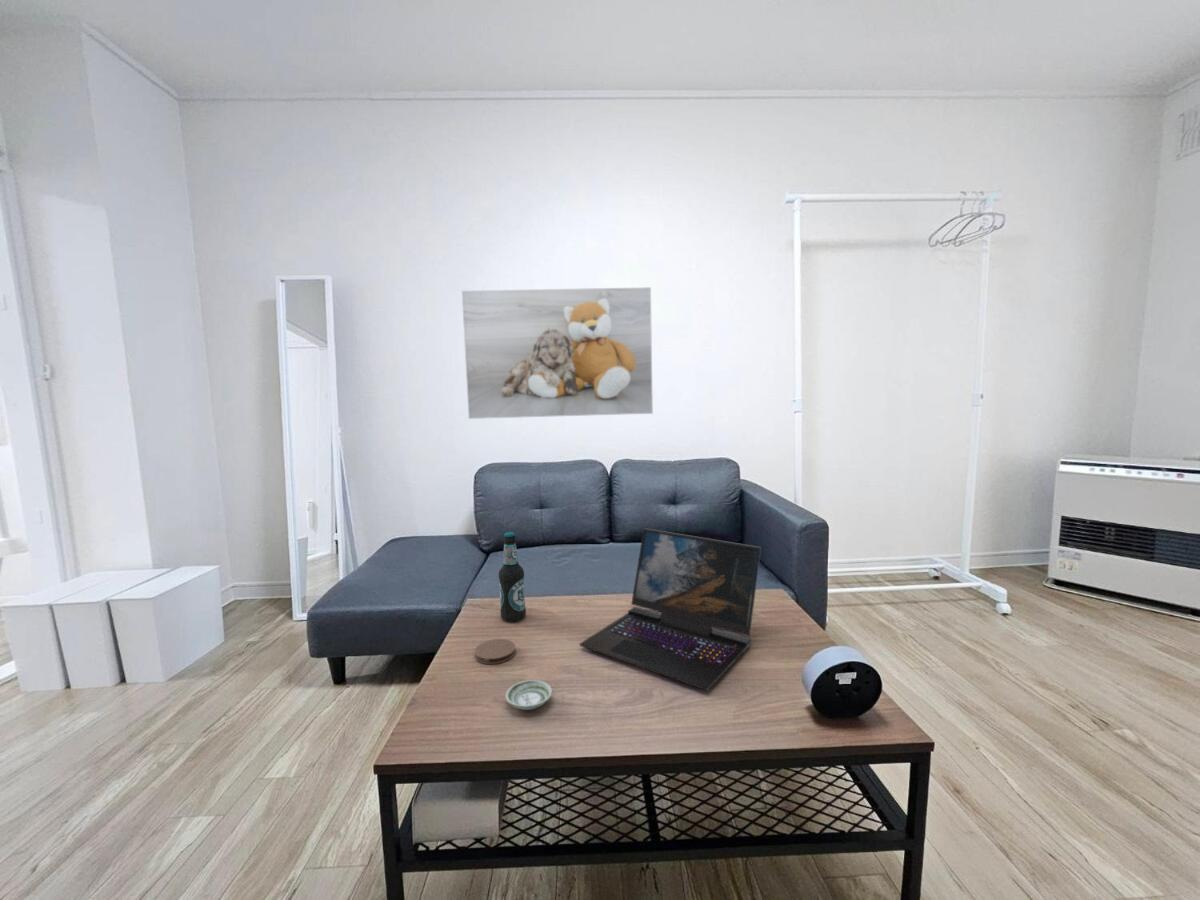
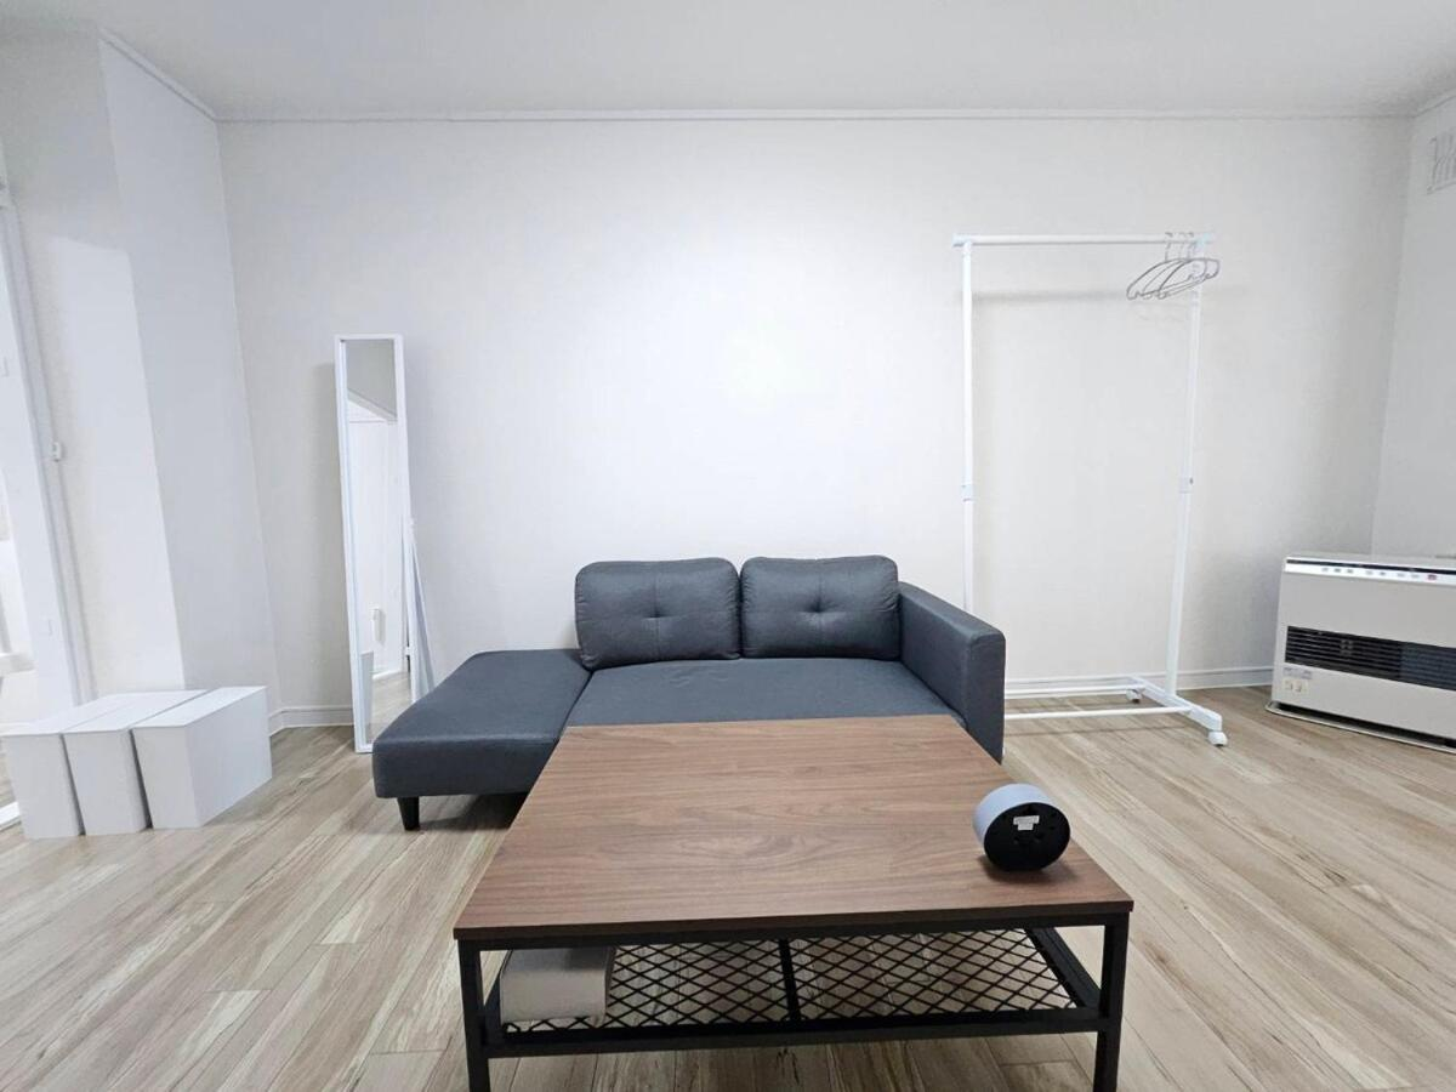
- laptop [579,527,762,692]
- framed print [461,286,654,420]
- coaster [474,638,517,665]
- bottle [498,531,527,622]
- saucer [504,679,553,711]
